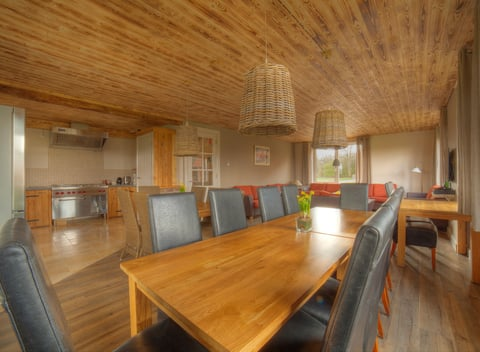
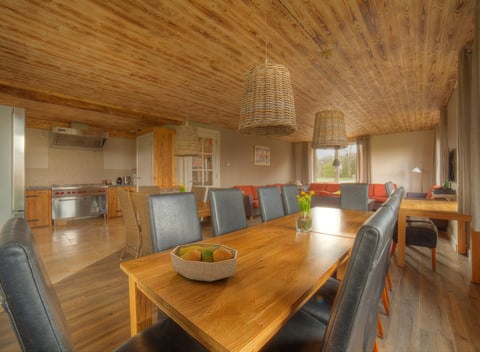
+ fruit bowl [169,242,238,283]
